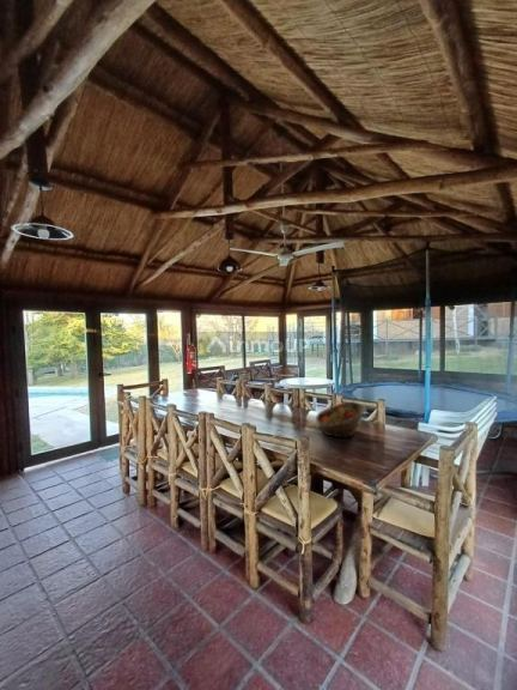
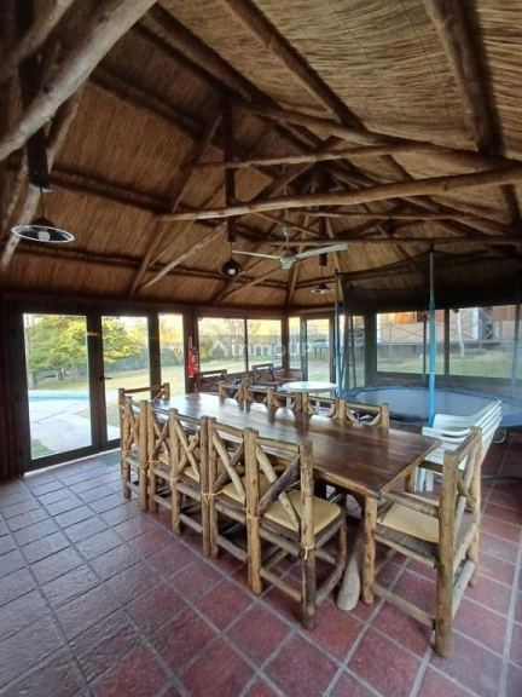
- fruit basket [315,400,367,438]
